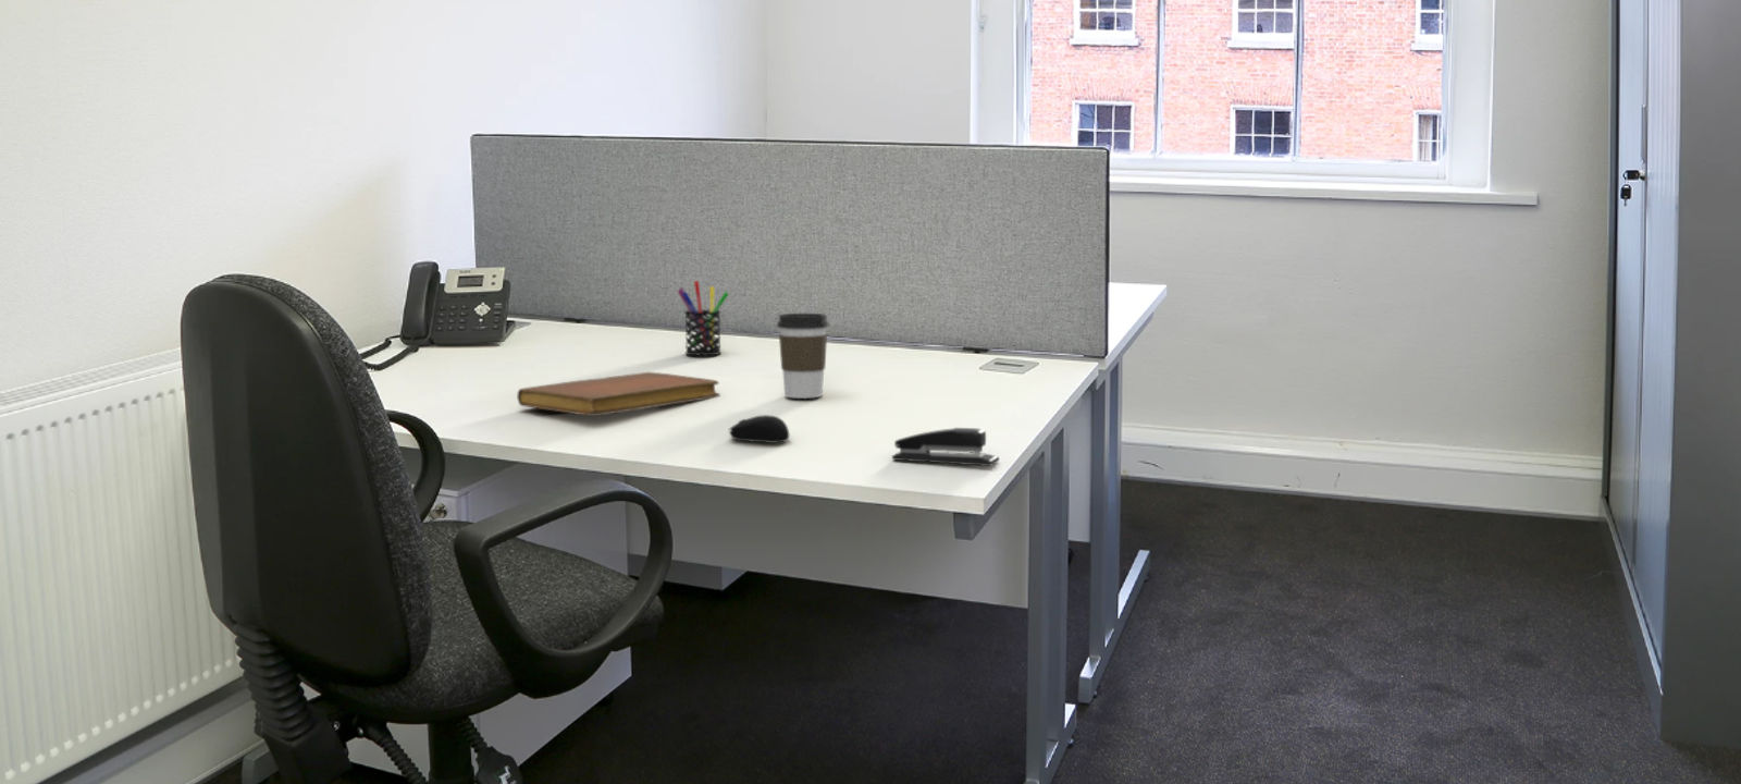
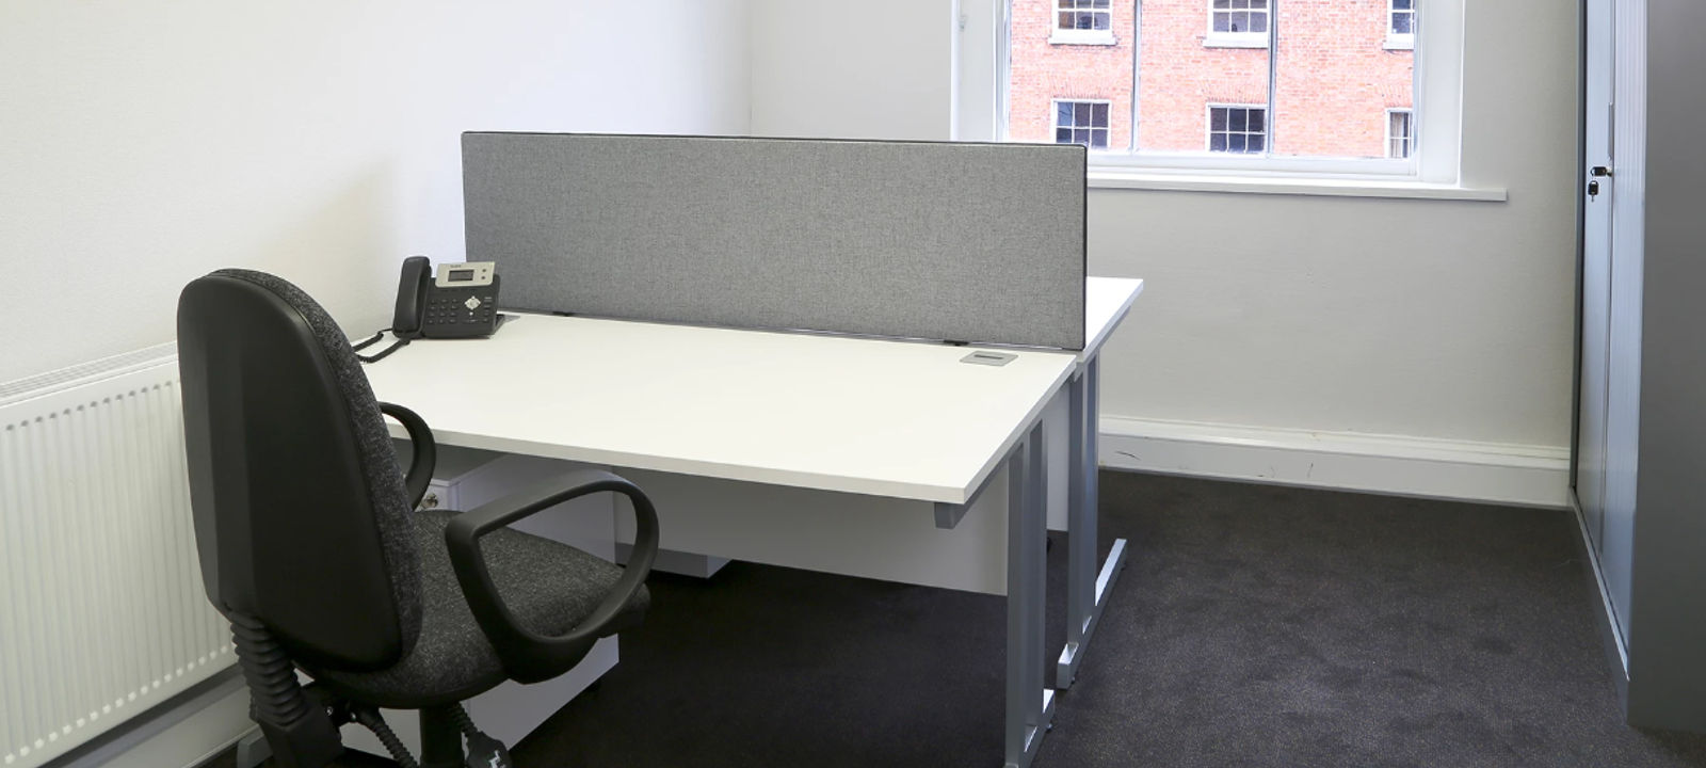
- computer mouse [727,414,789,444]
- coffee cup [776,312,829,400]
- notebook [516,371,721,418]
- pen holder [677,280,731,356]
- stapler [892,426,1000,468]
